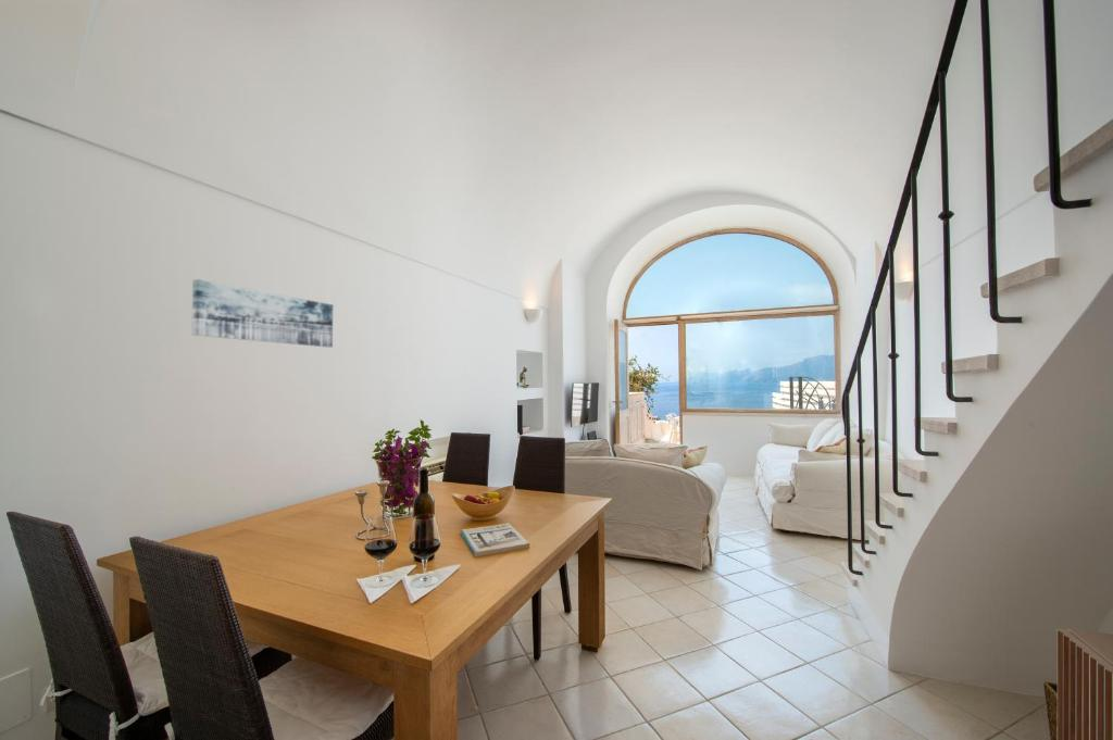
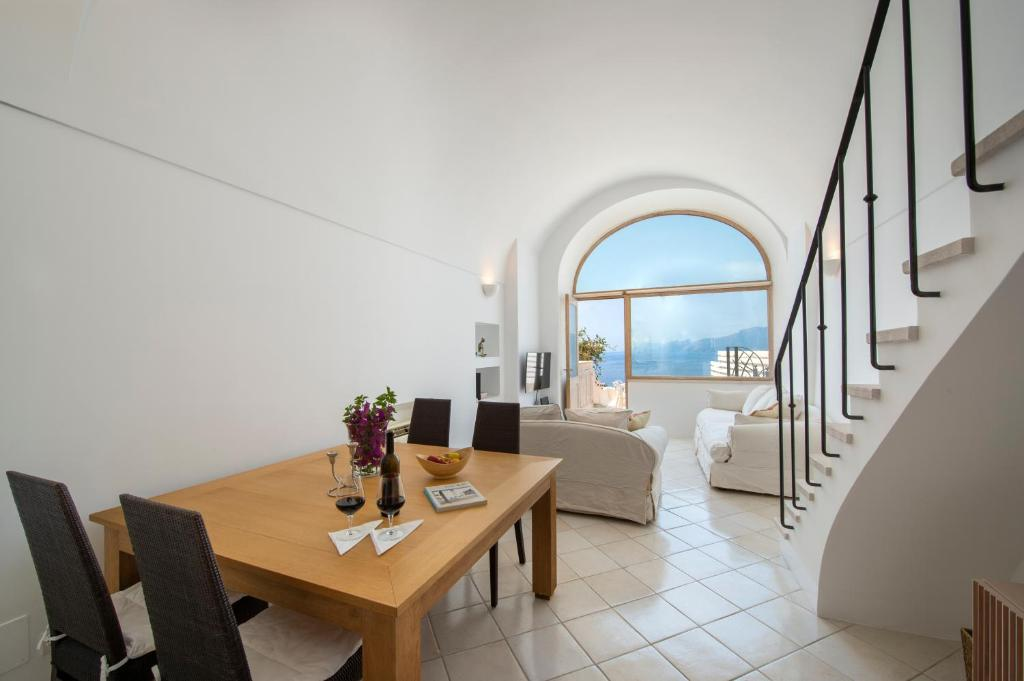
- wall art [190,278,334,349]
